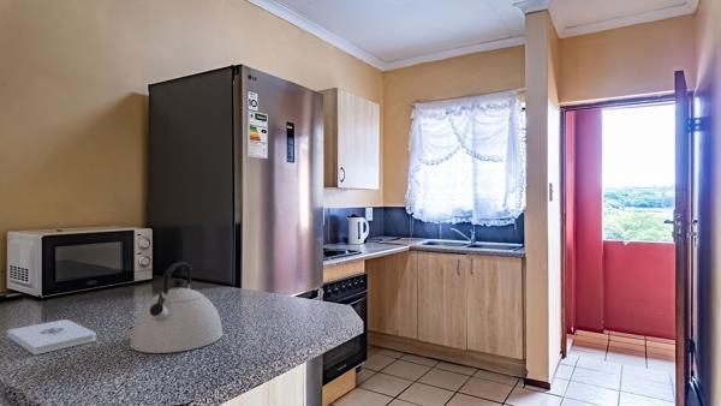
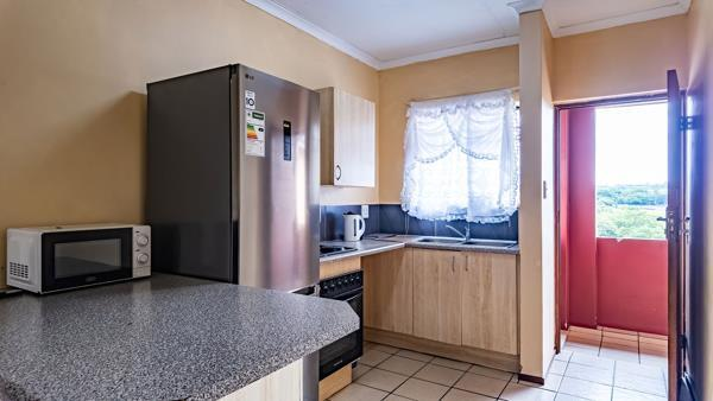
- notepad [6,318,97,356]
- kettle [129,261,225,354]
